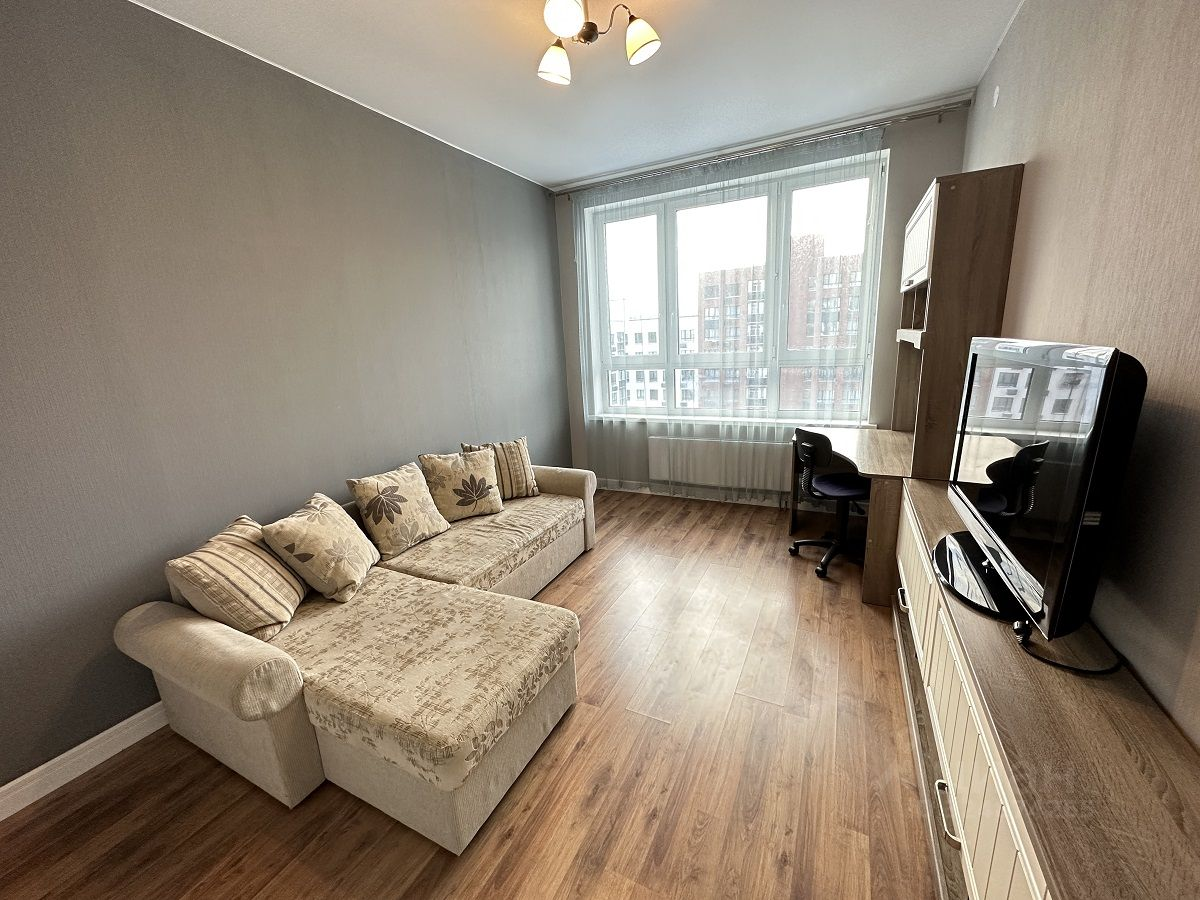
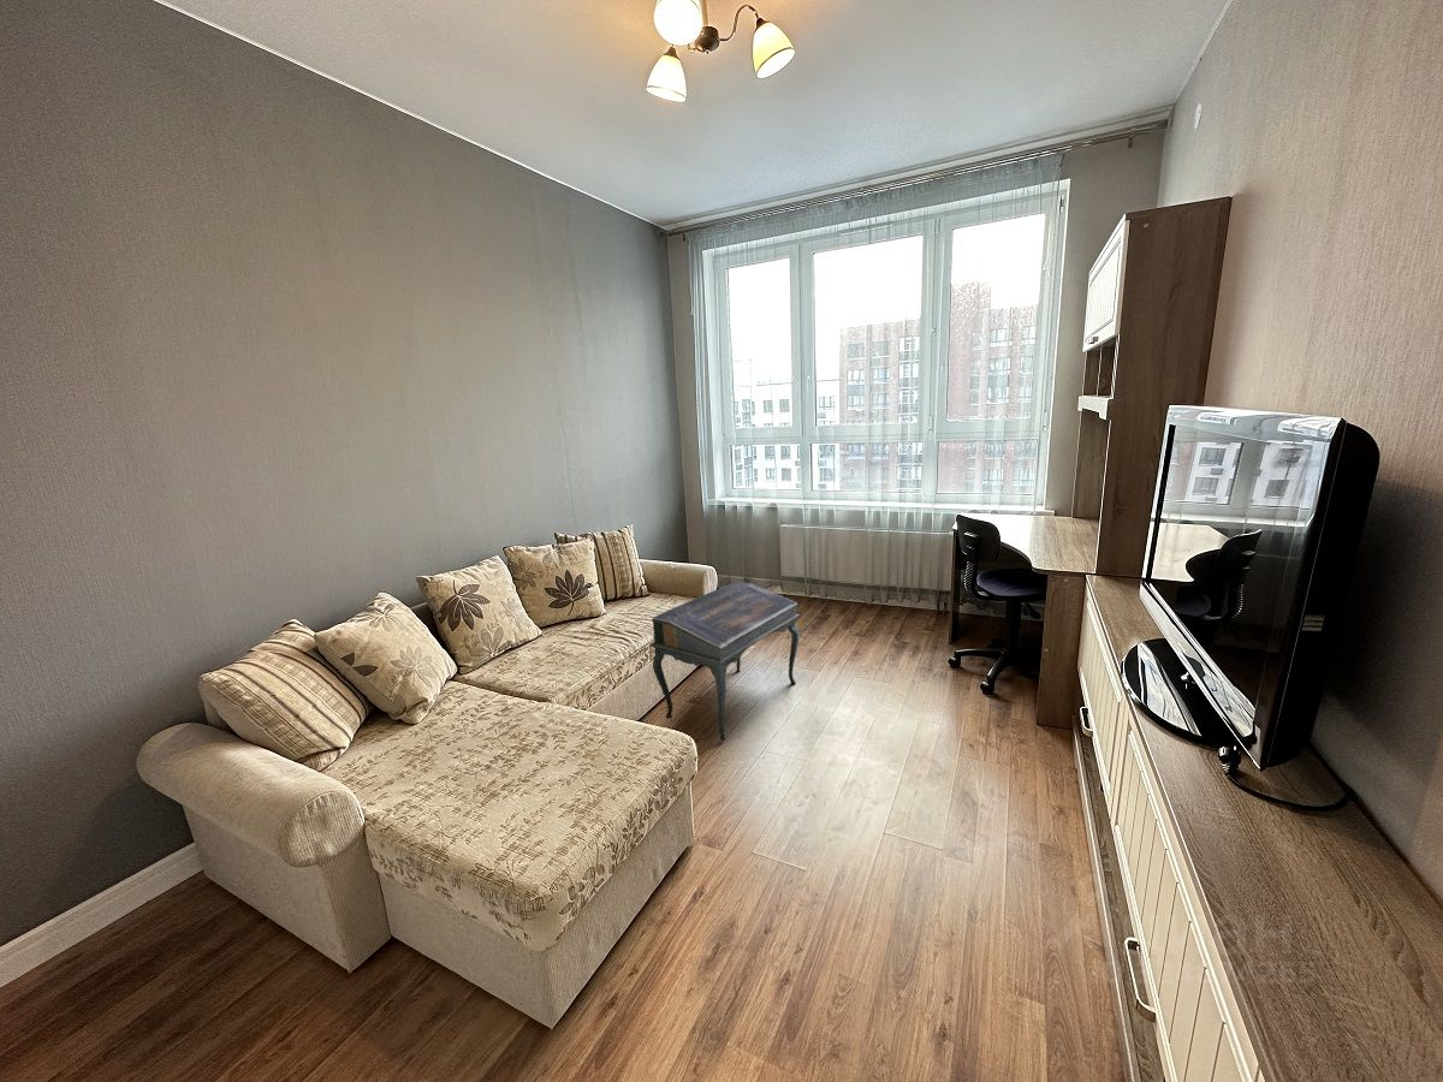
+ writing desk [648,581,801,742]
